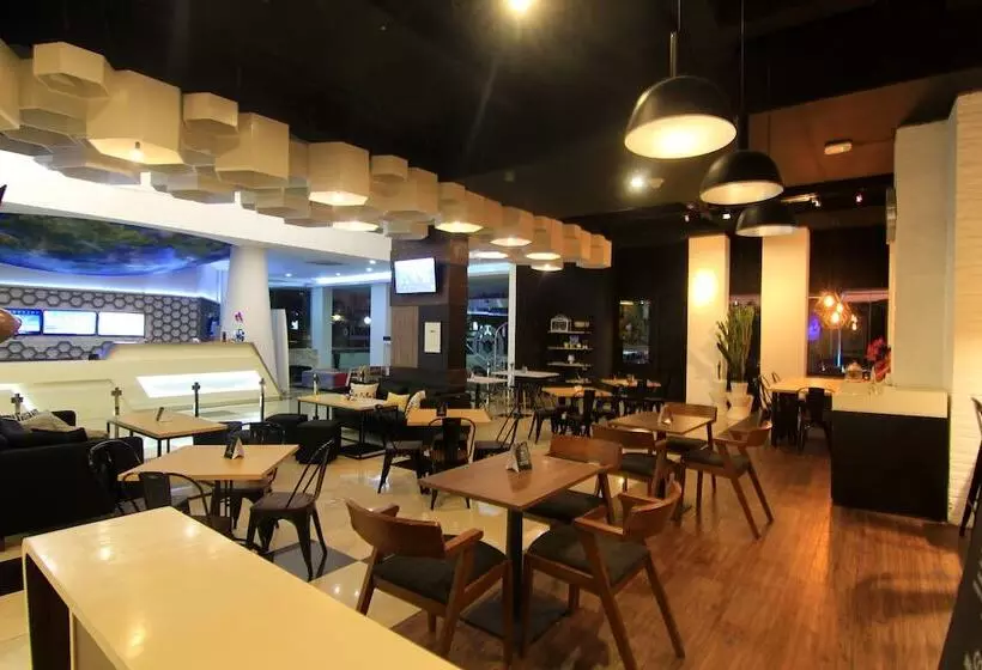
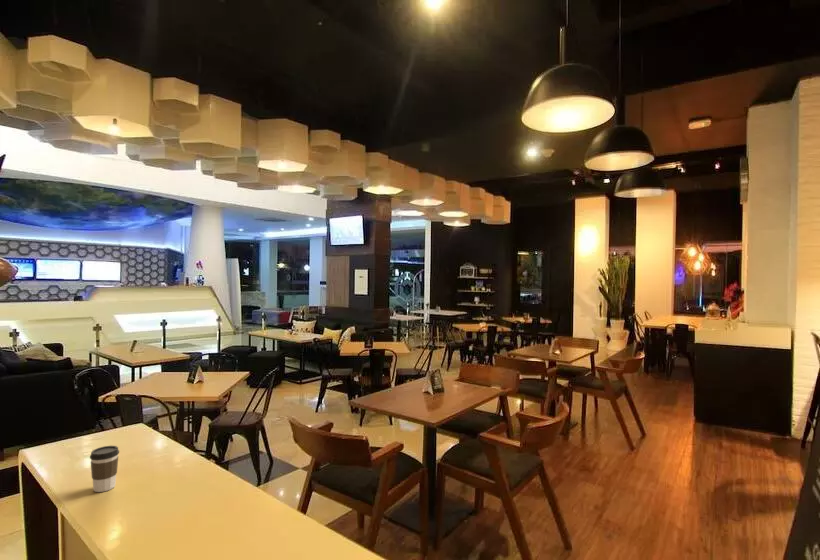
+ coffee cup [89,445,120,493]
